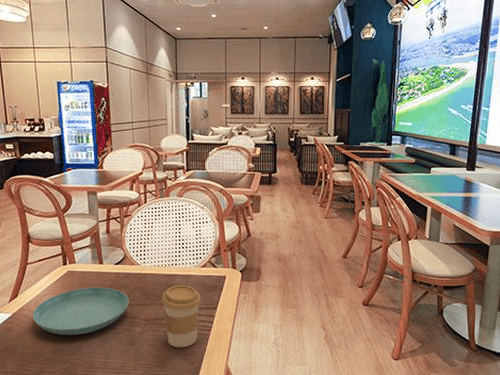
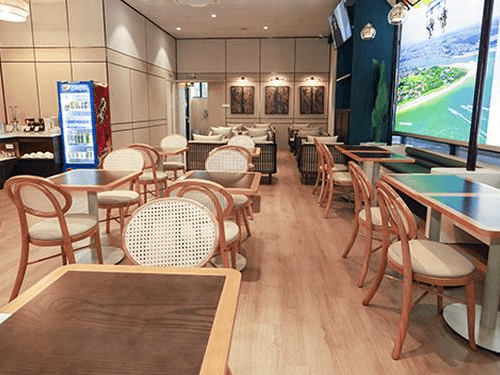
- coffee cup [161,284,202,348]
- saucer [32,287,130,336]
